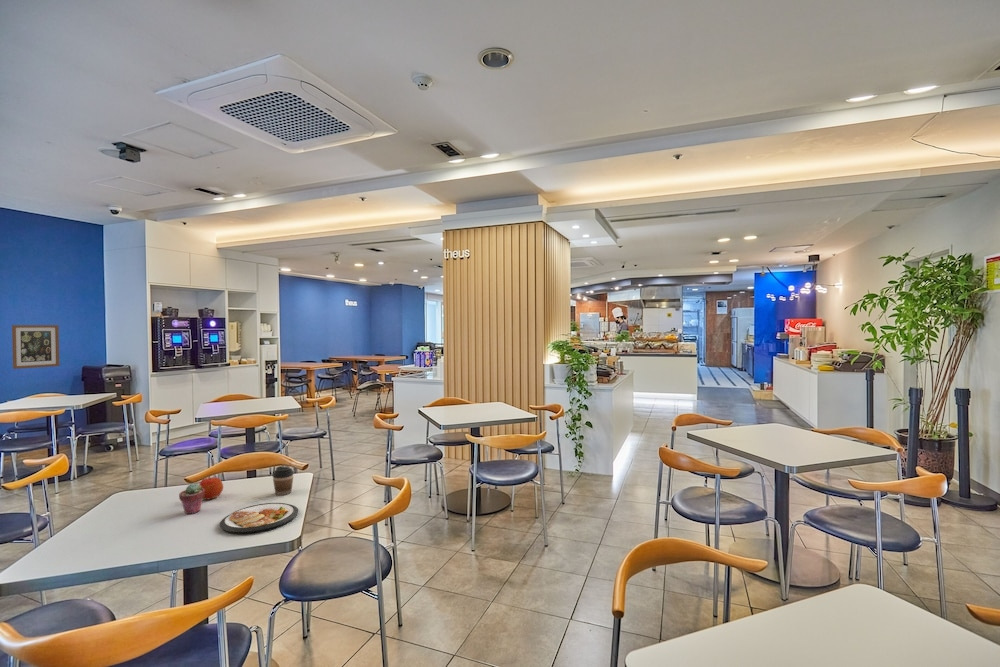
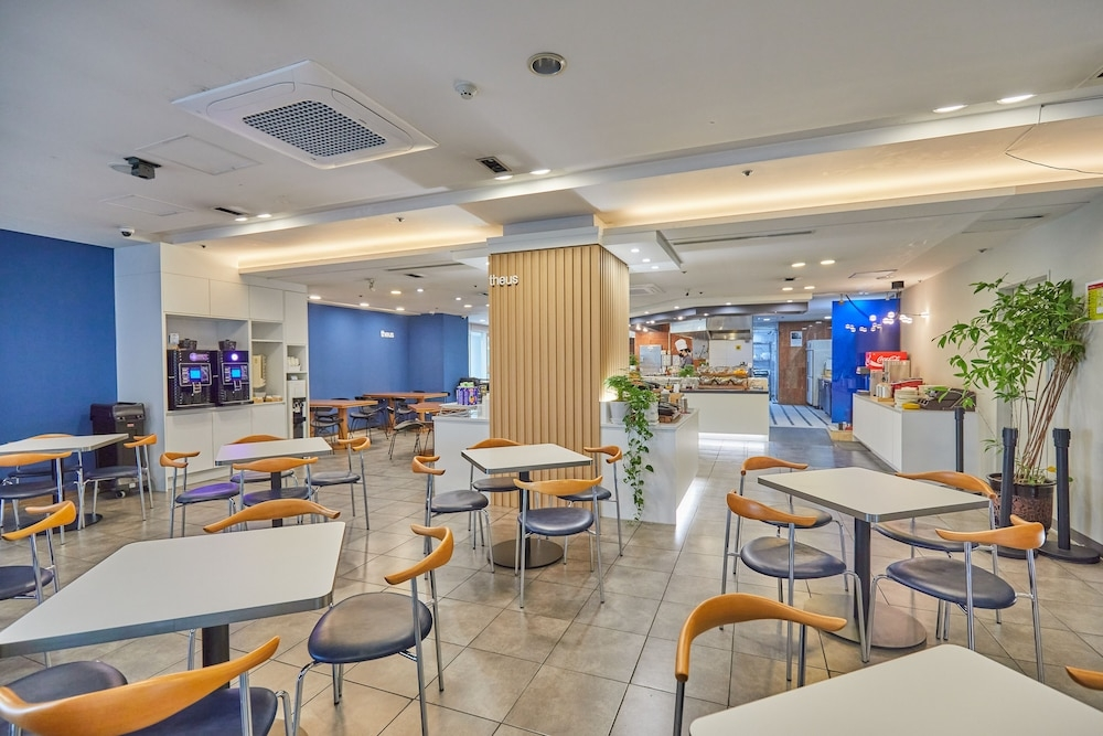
- wall art [11,324,60,370]
- dish [219,502,299,534]
- coffee cup [271,465,295,496]
- apple [199,475,224,500]
- potted succulent [178,482,205,515]
